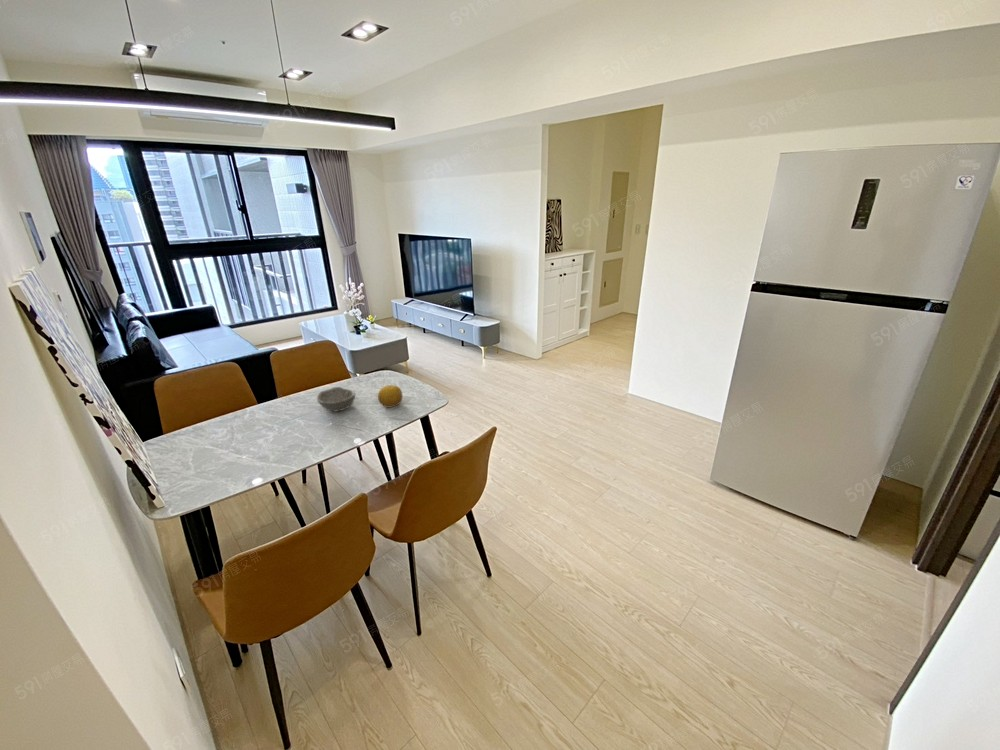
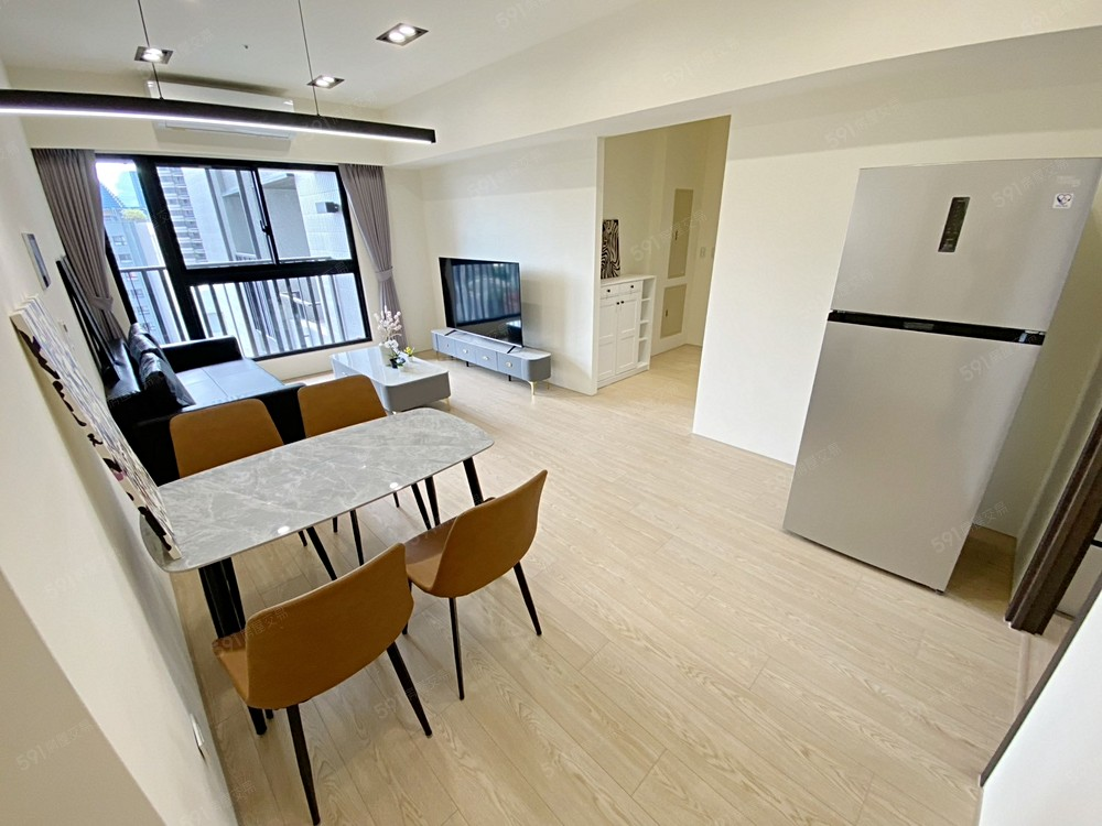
- fruit [377,384,404,409]
- bowl [316,386,356,412]
